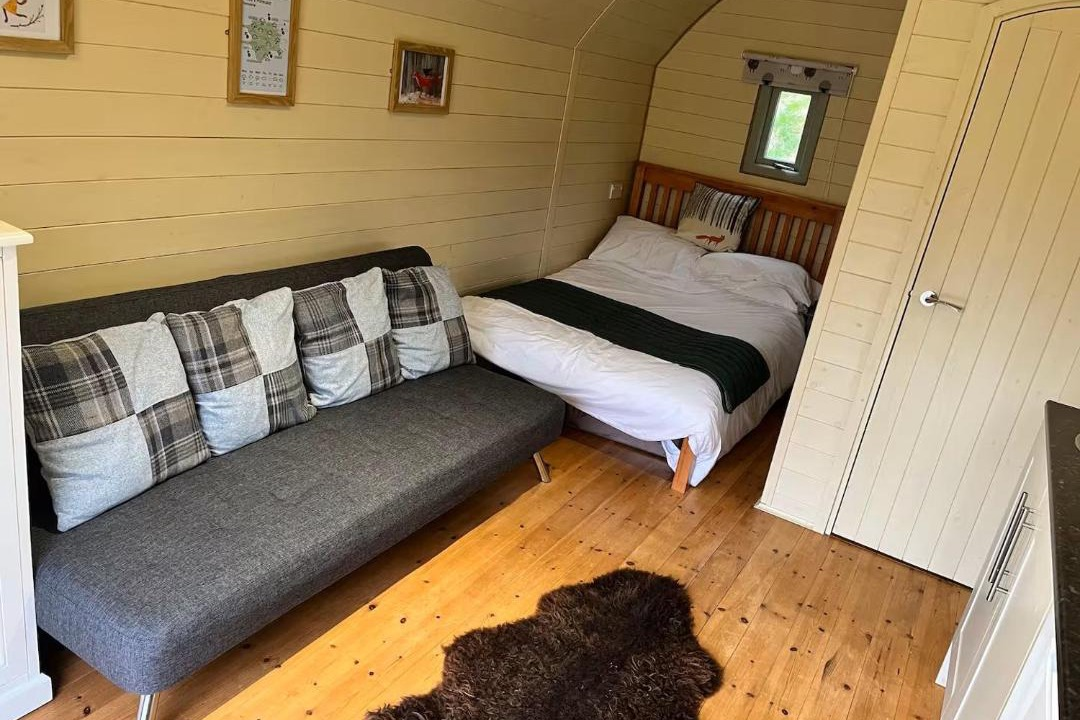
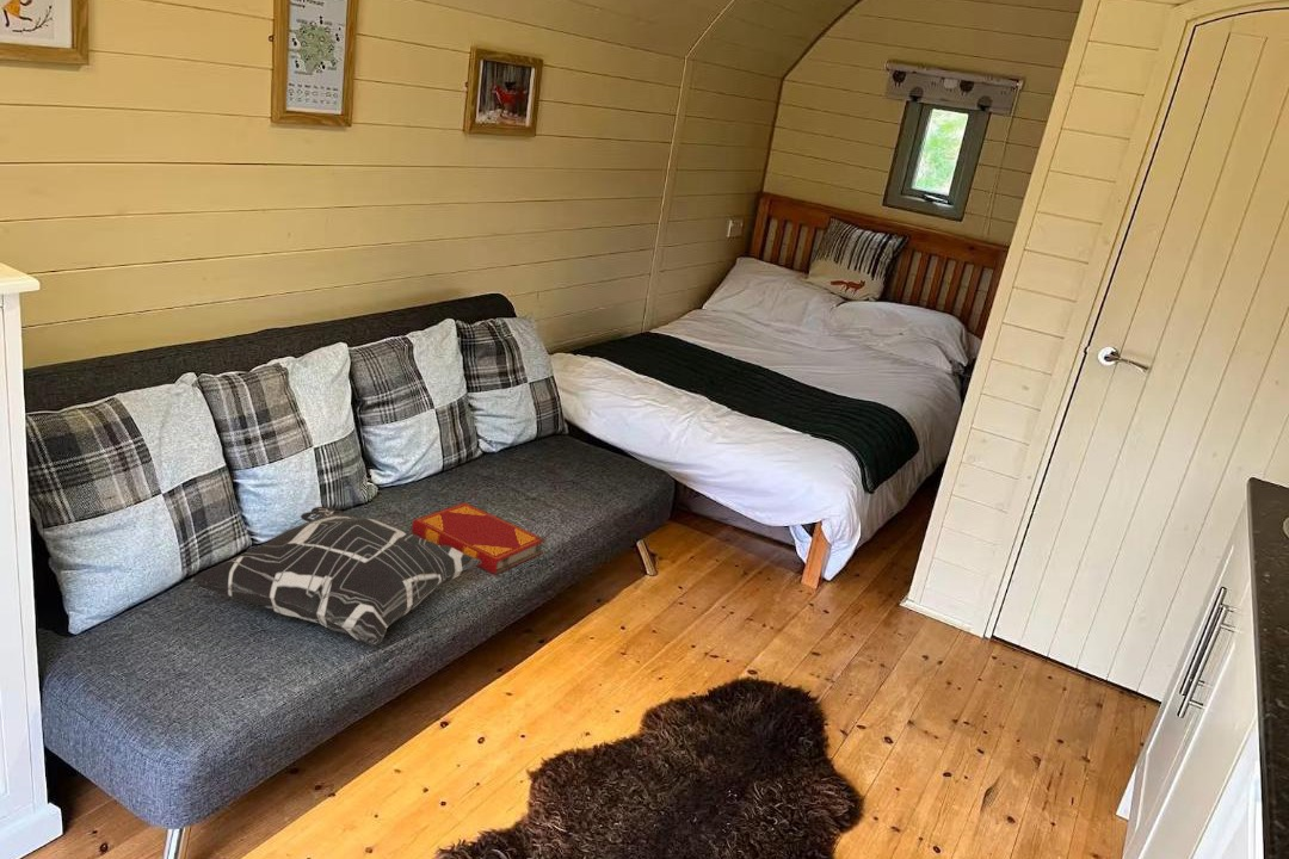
+ decorative pillow [190,506,481,647]
+ hardback book [411,501,547,575]
